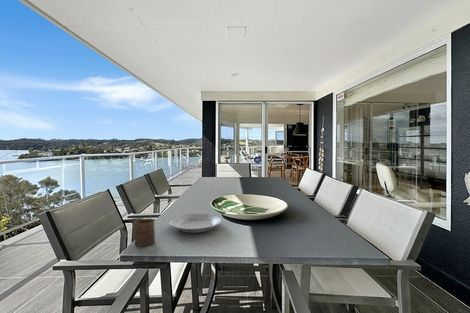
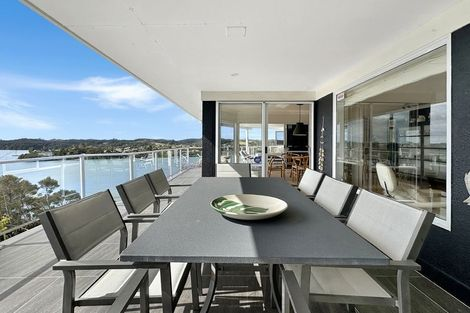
- plate [169,213,223,234]
- cup [133,218,156,247]
